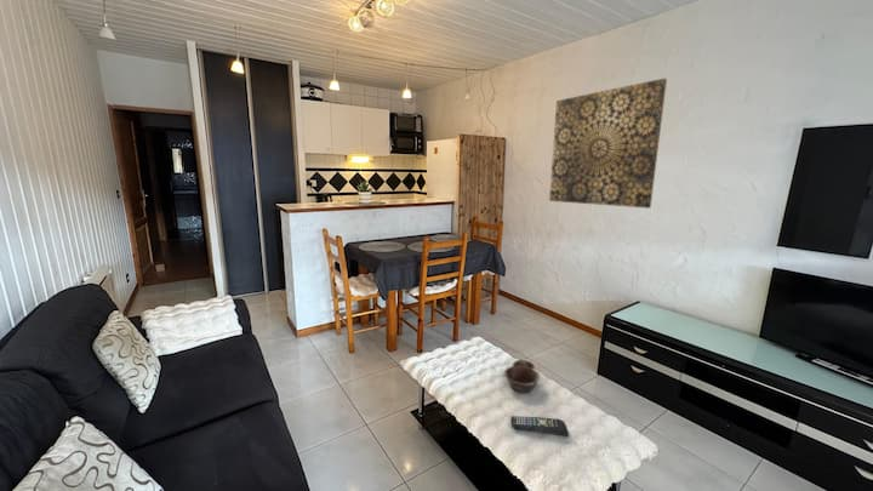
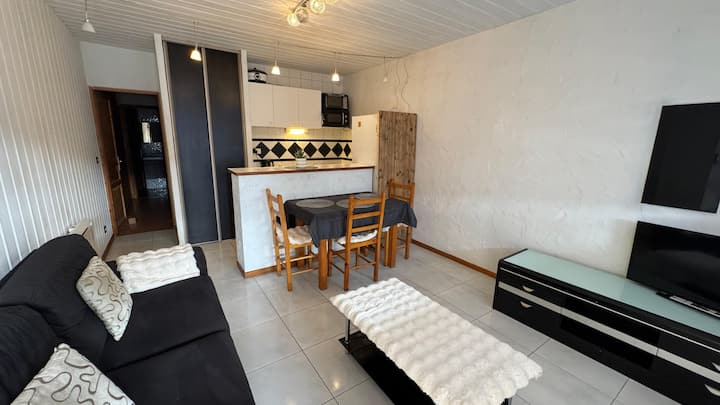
- wall art [548,78,668,210]
- remote control [510,415,570,438]
- bowl [503,359,541,394]
